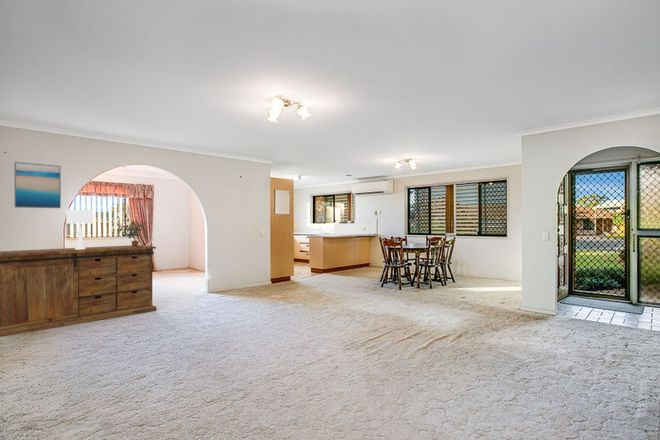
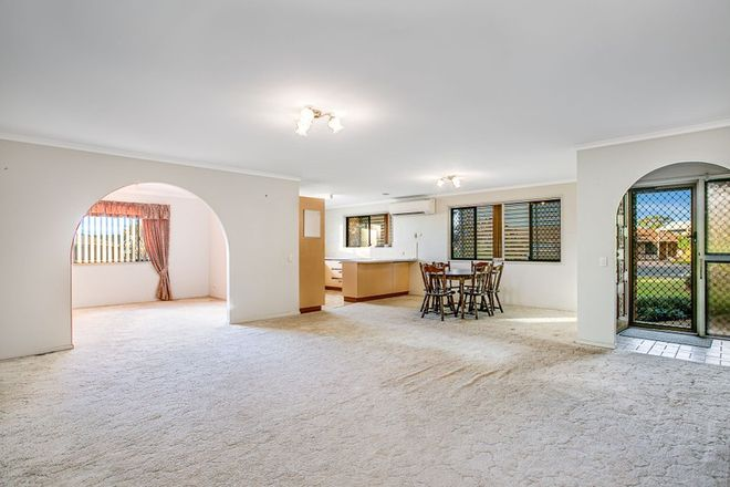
- table lamp [66,209,94,249]
- sideboard [0,244,158,338]
- potted plant [117,218,146,246]
- wall art [13,161,62,209]
